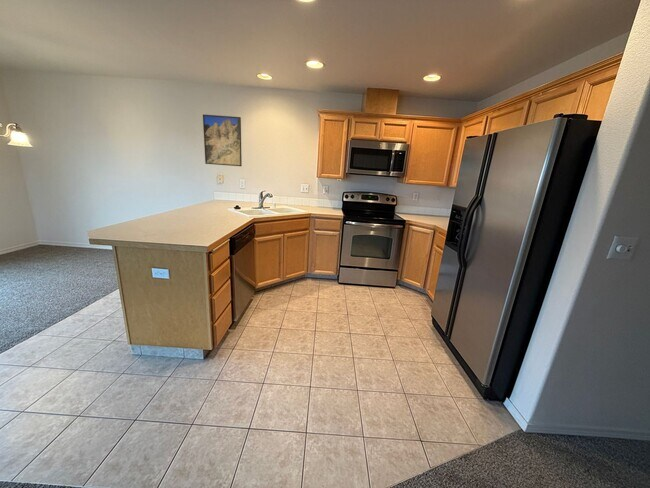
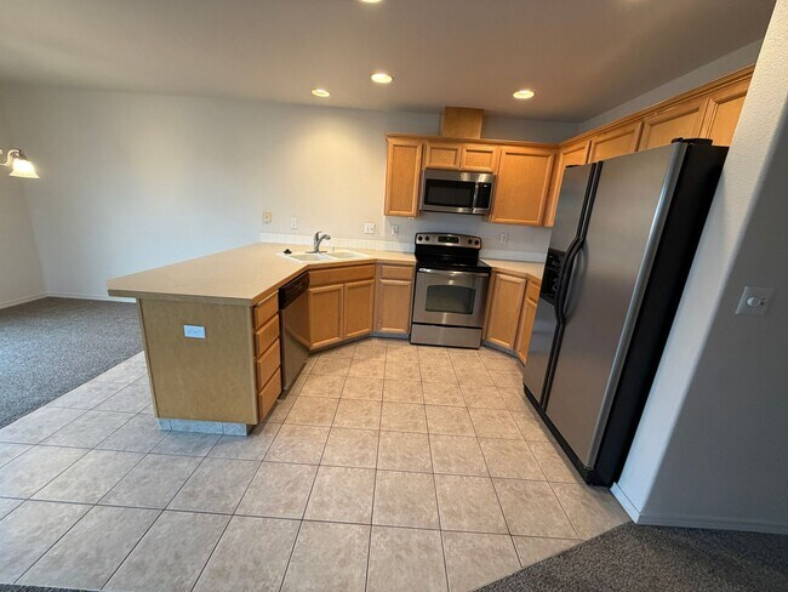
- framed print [202,113,243,167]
